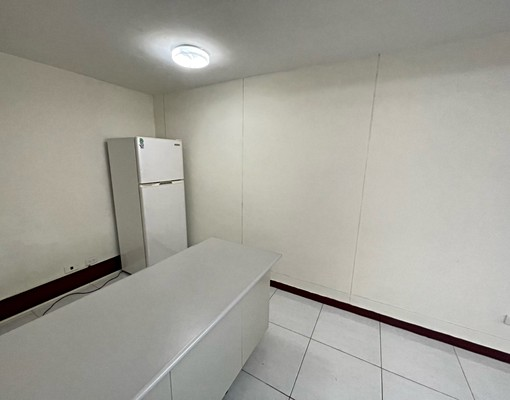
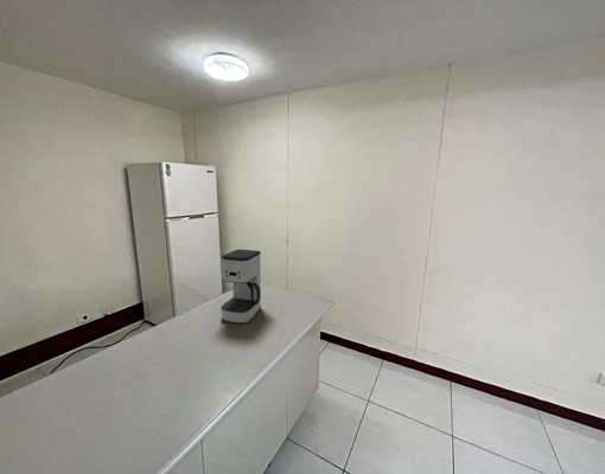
+ coffee maker [219,248,262,325]
